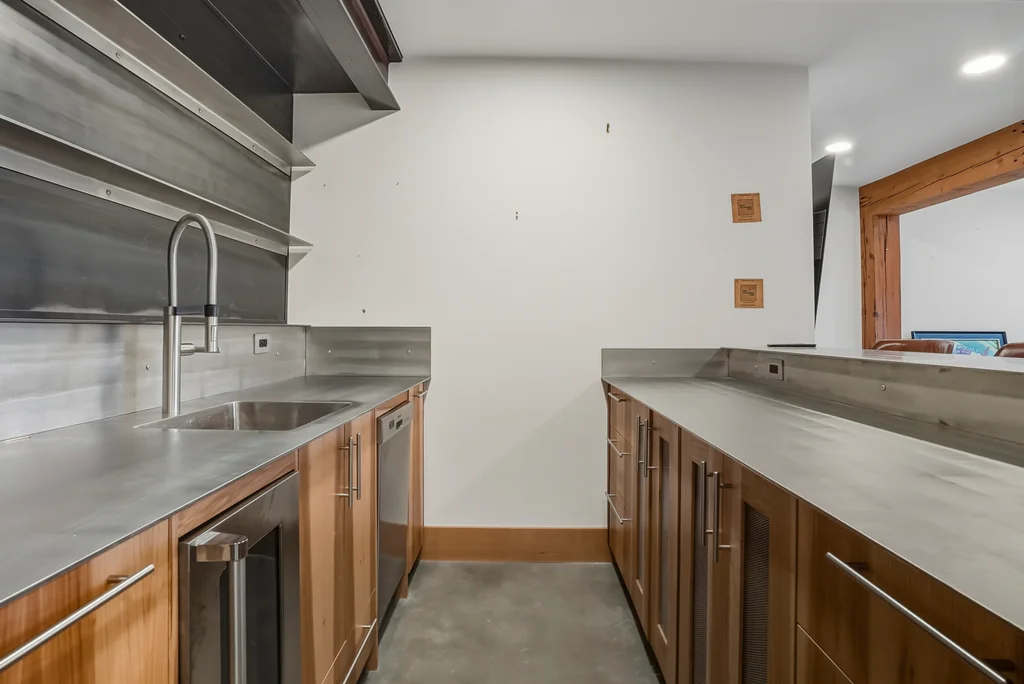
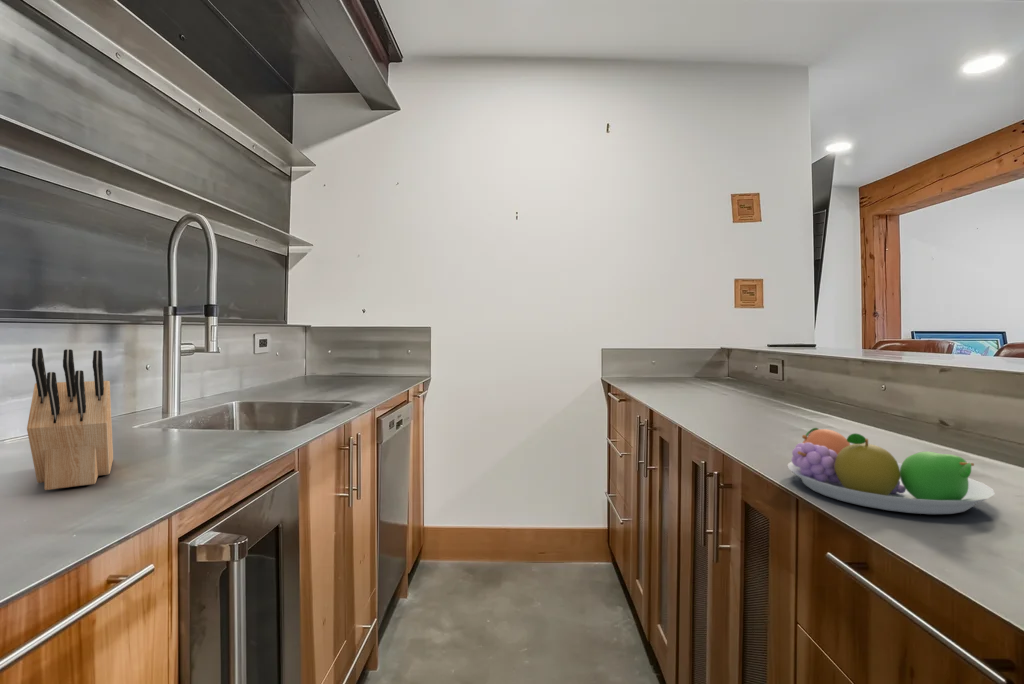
+ knife block [26,347,114,491]
+ fruit bowl [786,427,996,515]
